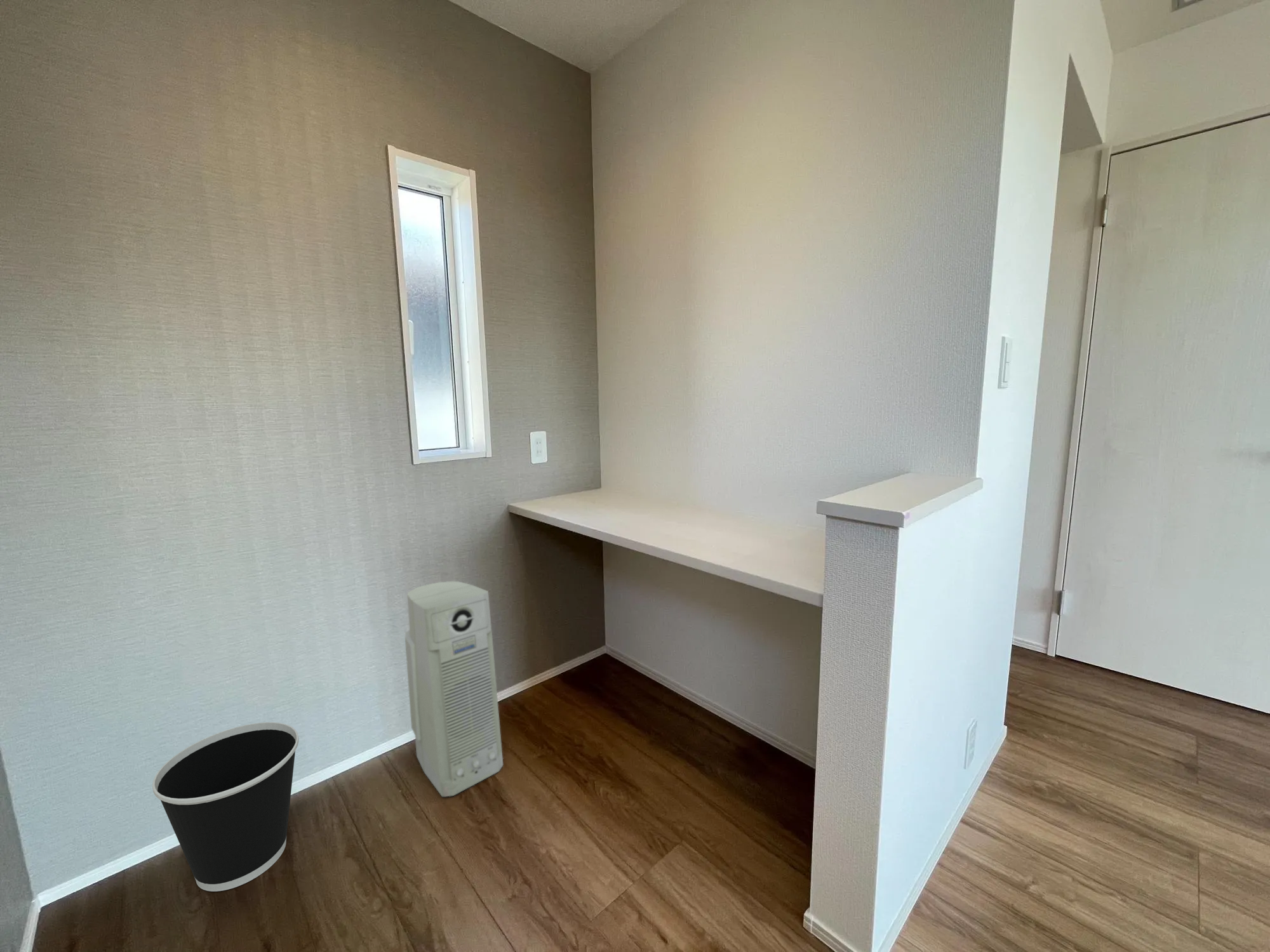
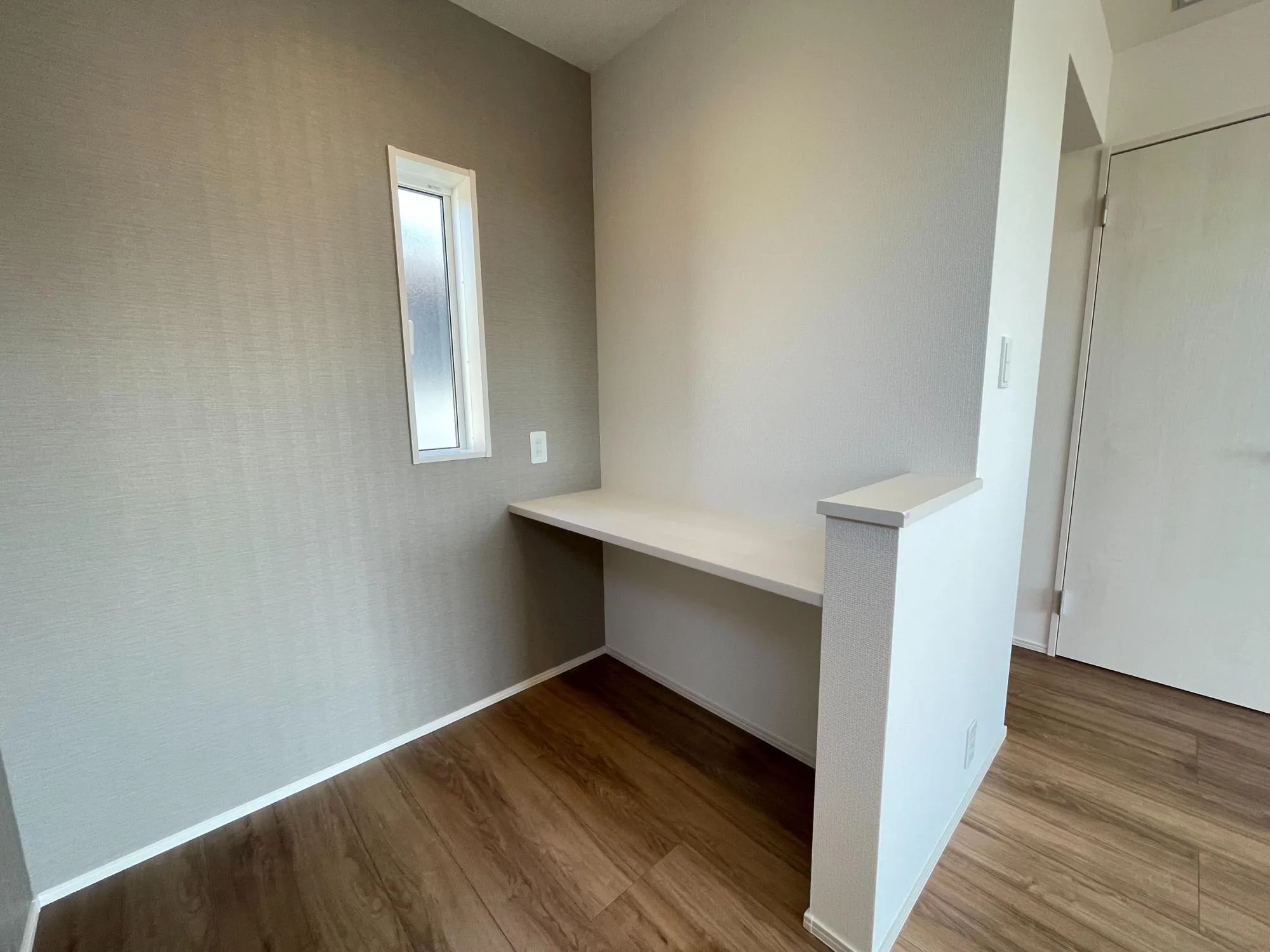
- air purifier [404,581,504,797]
- wastebasket [152,722,299,892]
